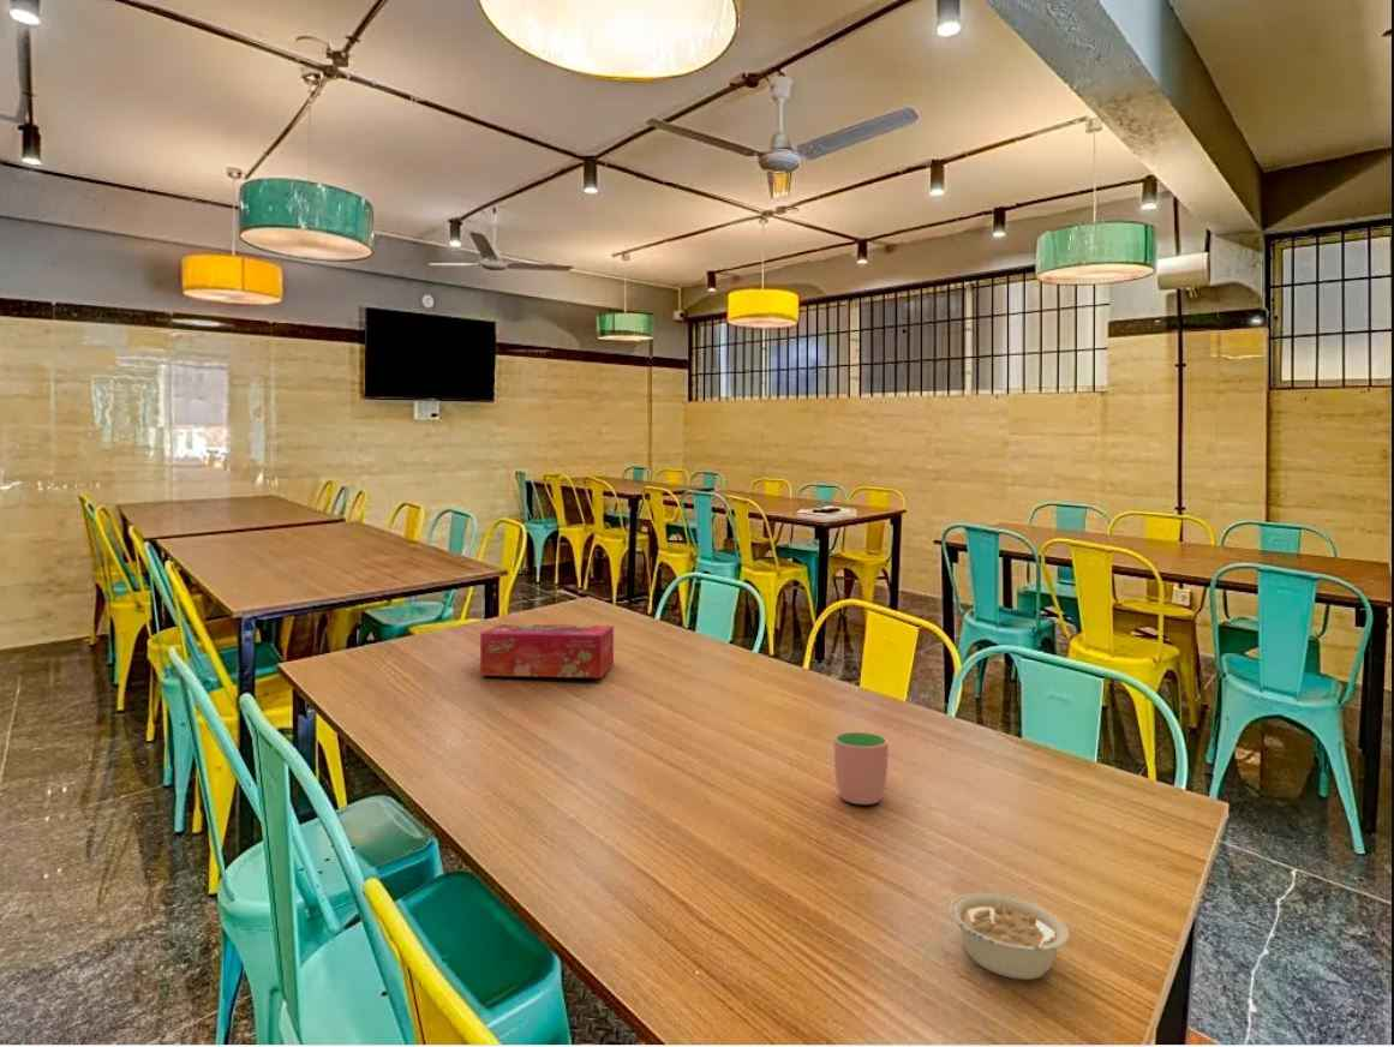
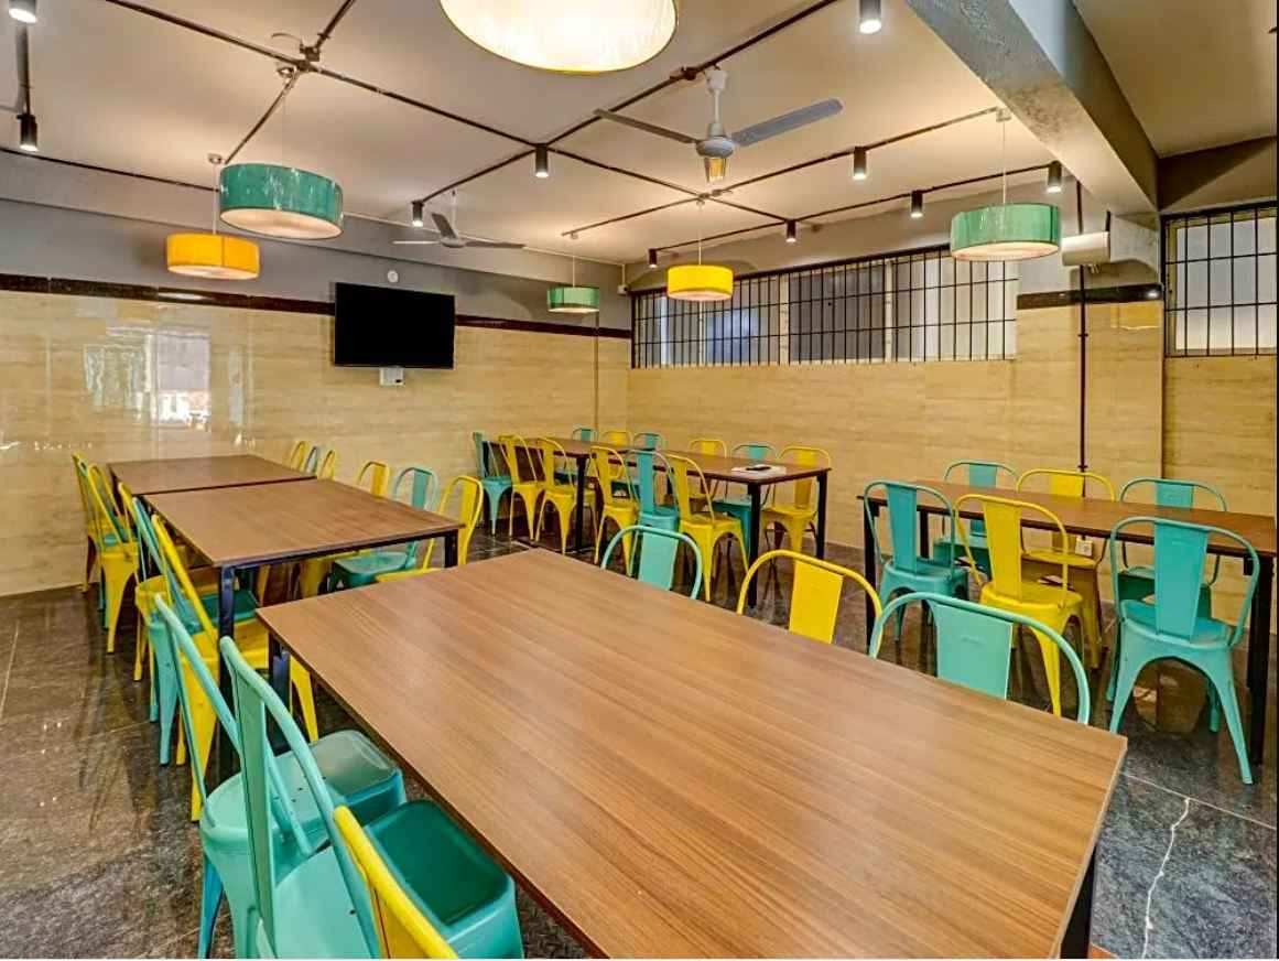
- legume [947,892,1071,981]
- cup [833,731,890,806]
- tissue box [479,623,615,680]
